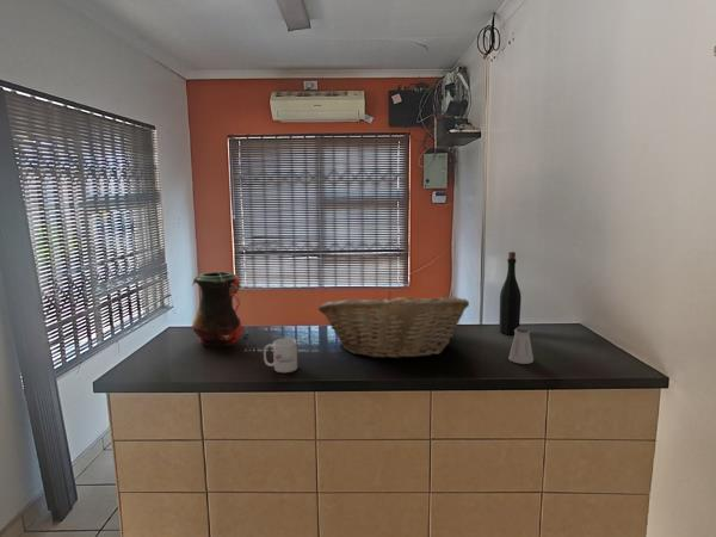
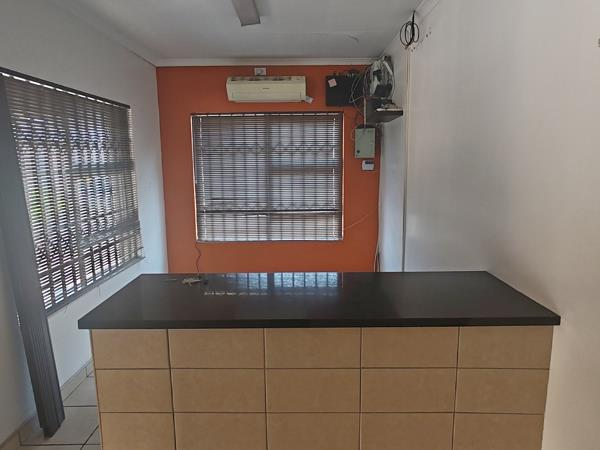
- saltshaker [507,326,535,365]
- mug [263,338,298,374]
- vase [191,271,243,347]
- fruit basket [317,290,470,360]
- bottle [498,251,523,335]
